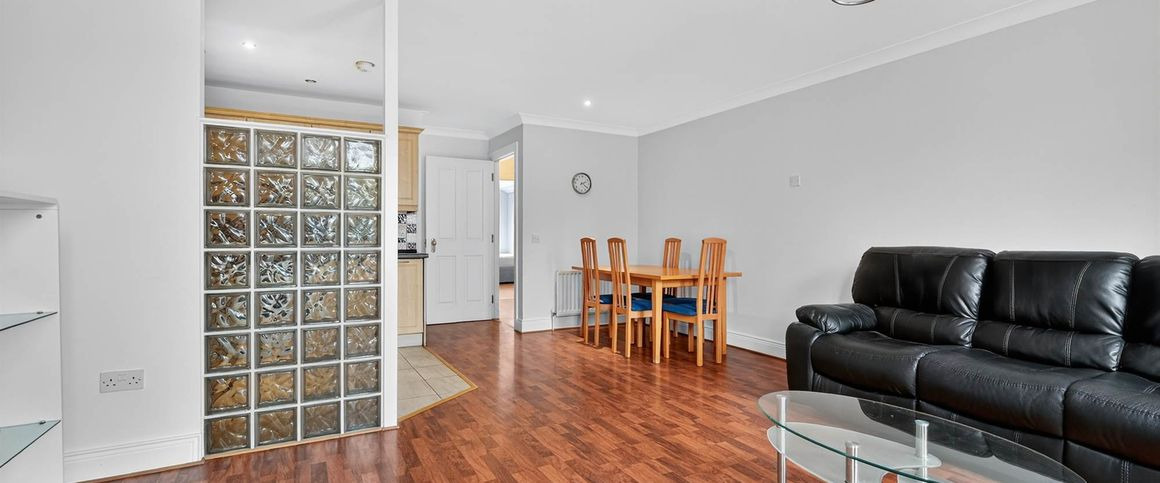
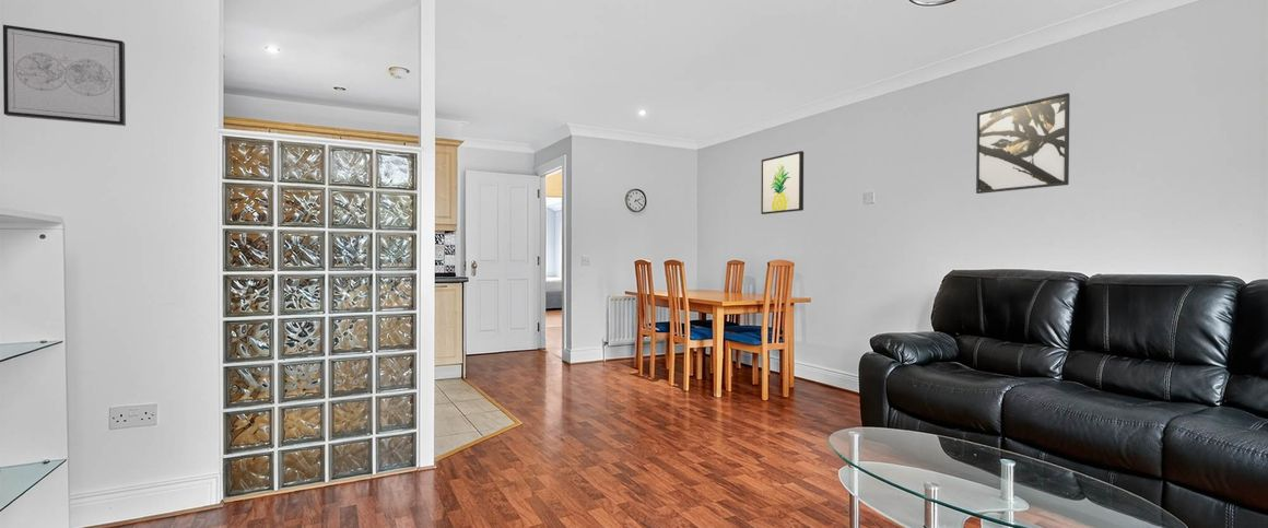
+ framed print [975,92,1071,195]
+ wall art [2,24,127,127]
+ wall art [760,150,805,215]
